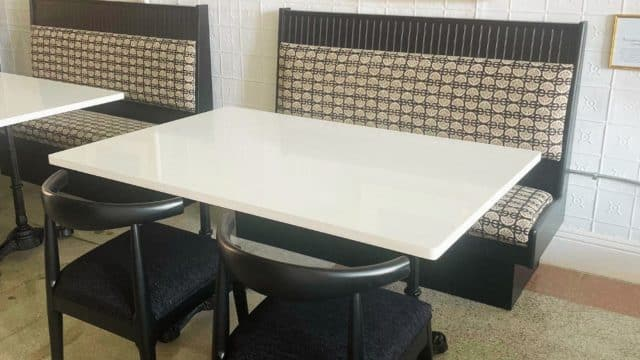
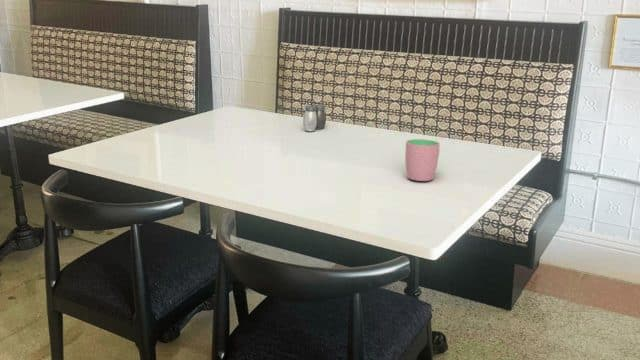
+ salt and pepper shaker [302,103,327,132]
+ cup [404,138,441,182]
